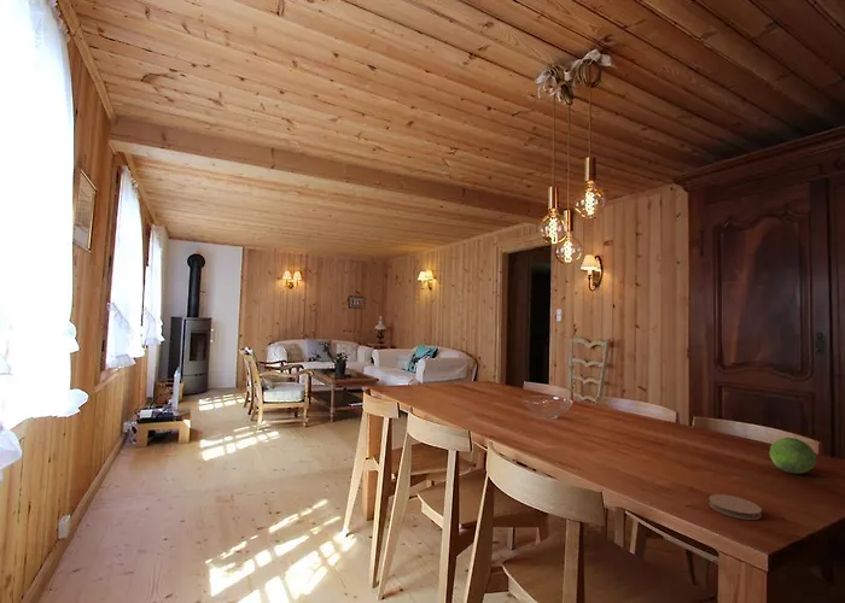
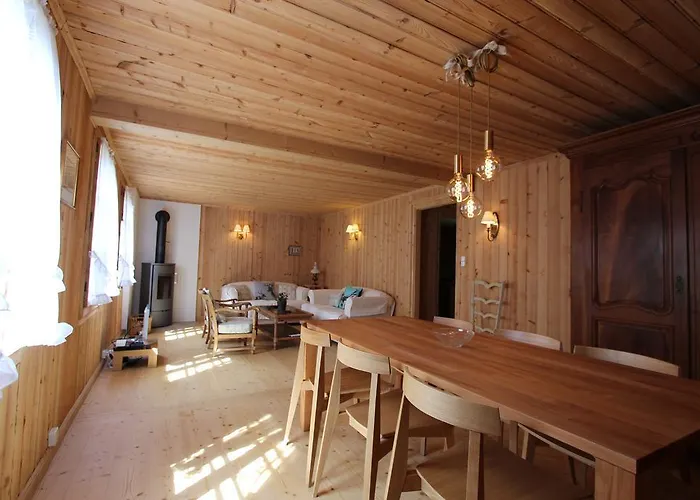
- coaster [709,493,763,521]
- fruit [769,437,817,475]
